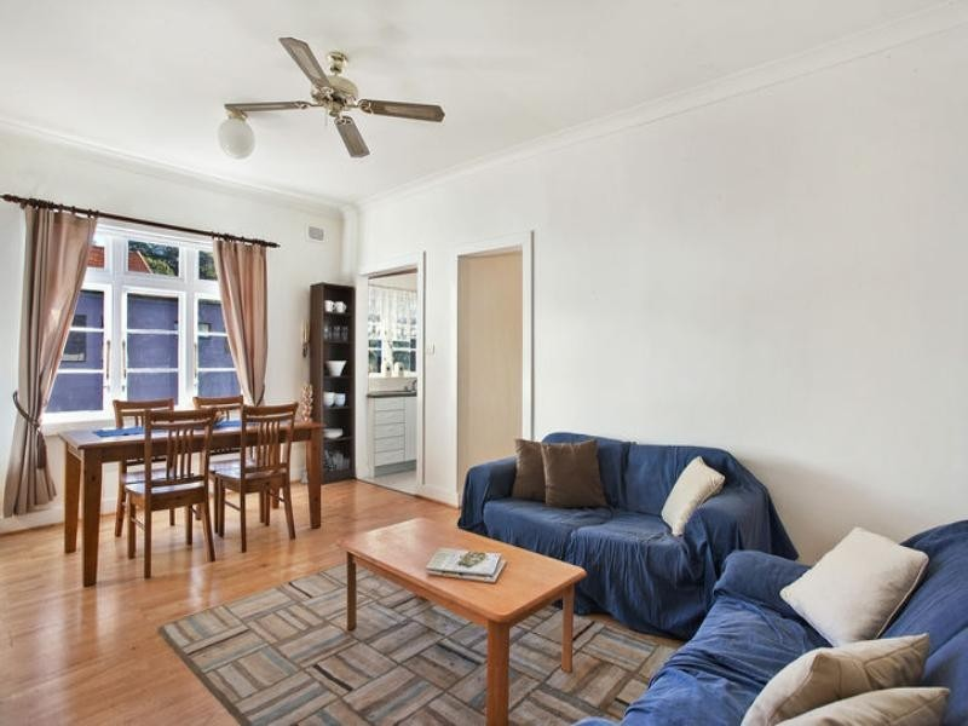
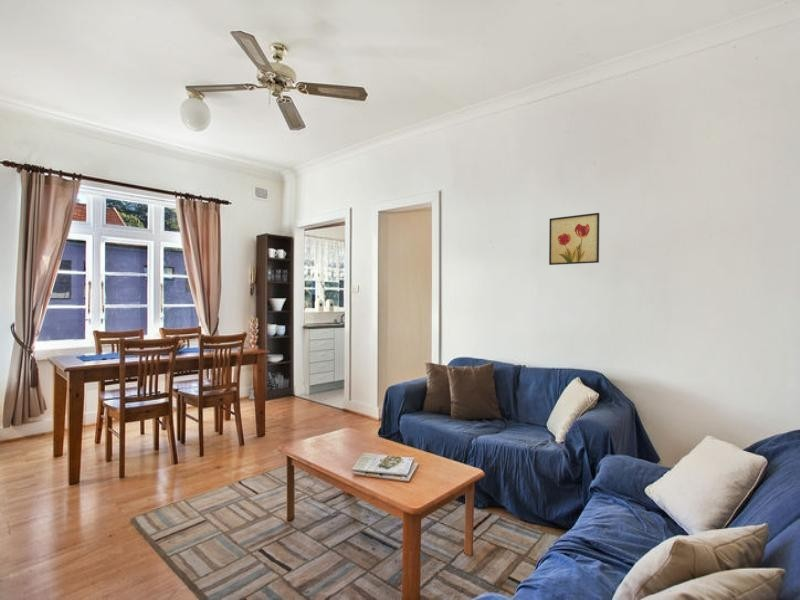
+ wall art [548,212,600,266]
